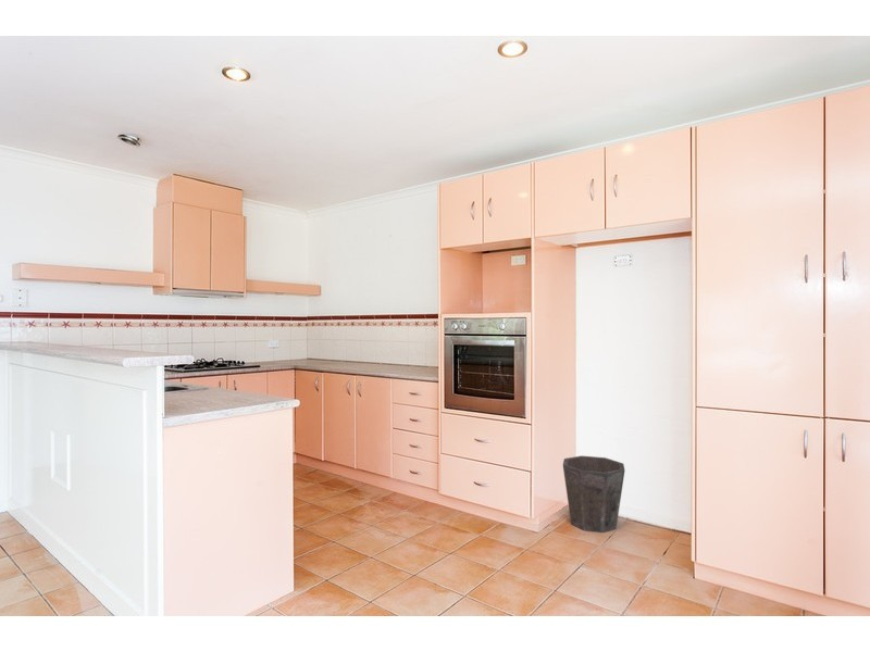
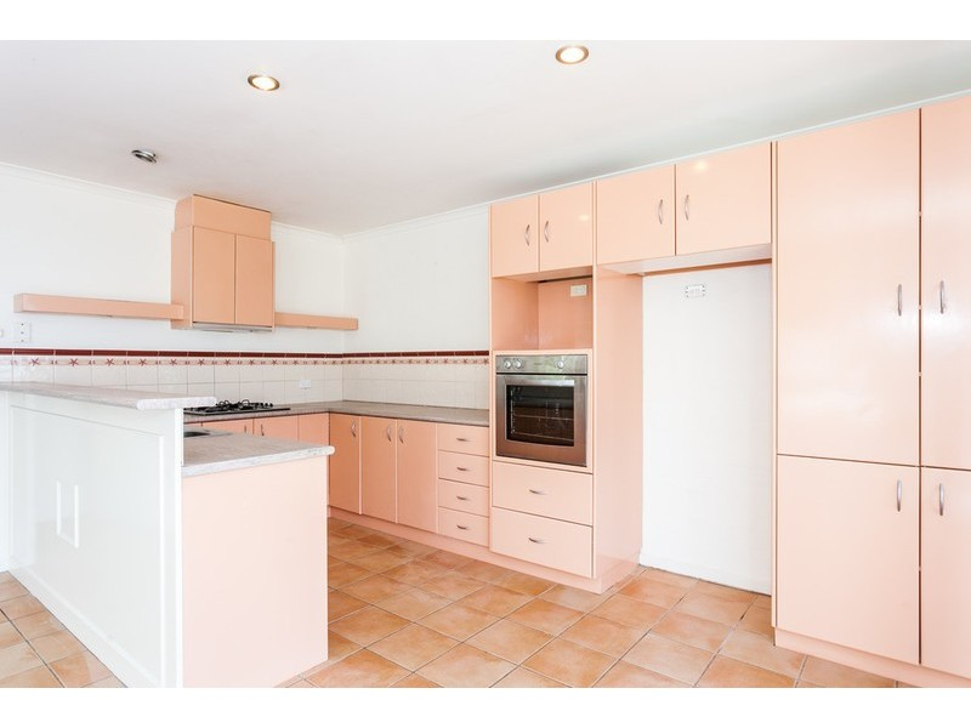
- waste bin [562,455,626,534]
